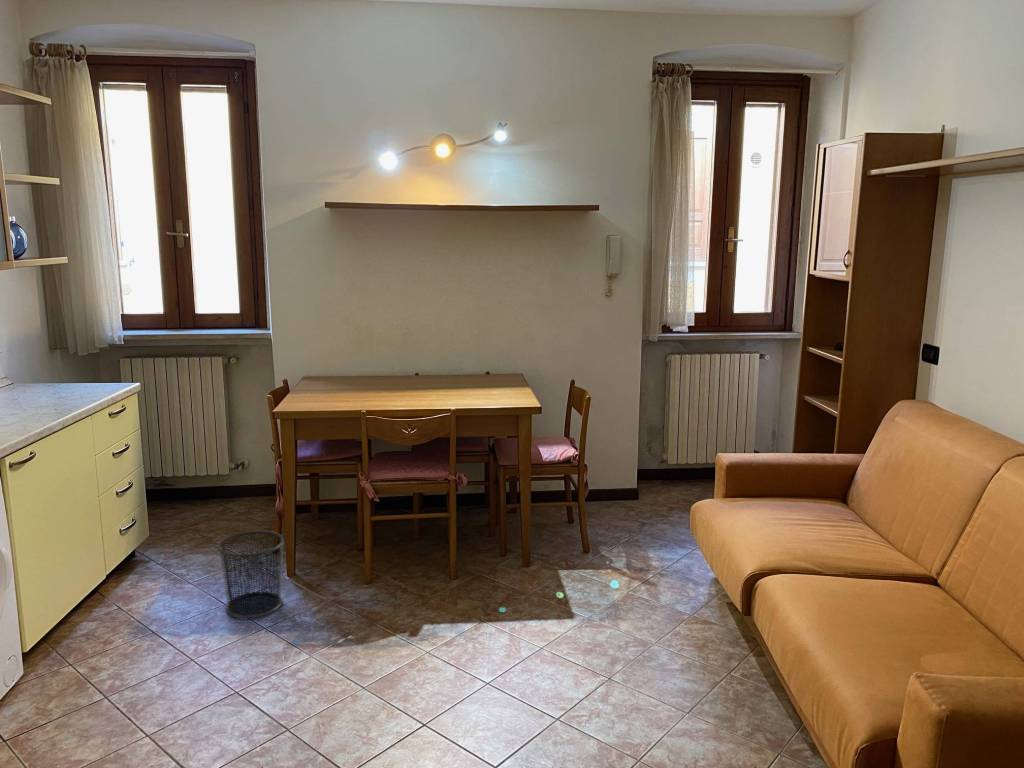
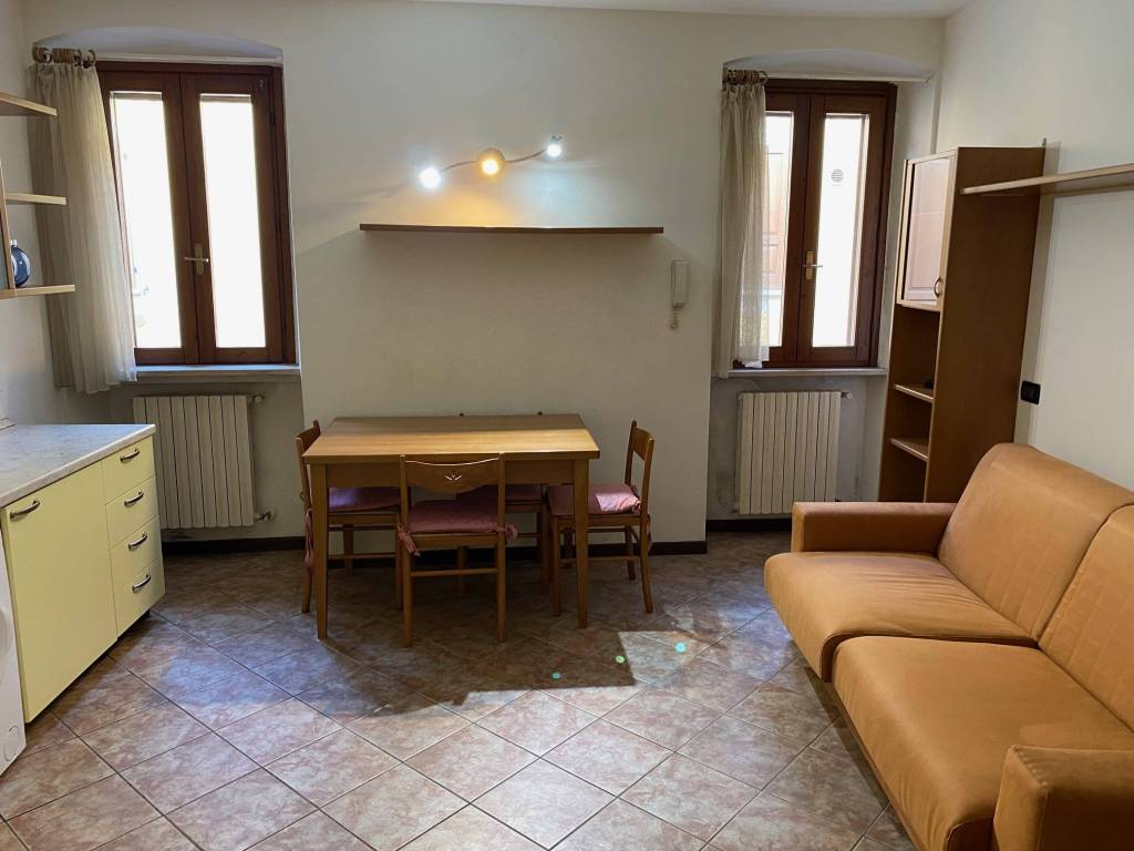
- waste bin [216,530,285,619]
